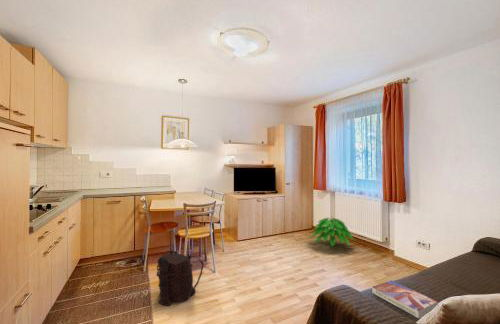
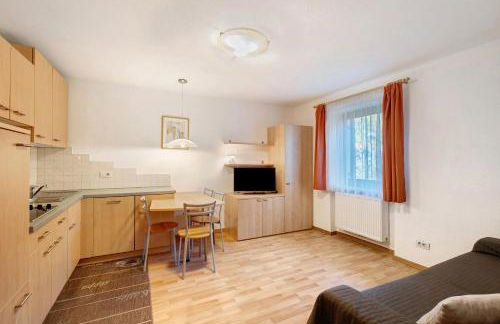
- backpack [156,250,204,307]
- textbook [371,279,439,319]
- indoor plant [309,217,356,248]
